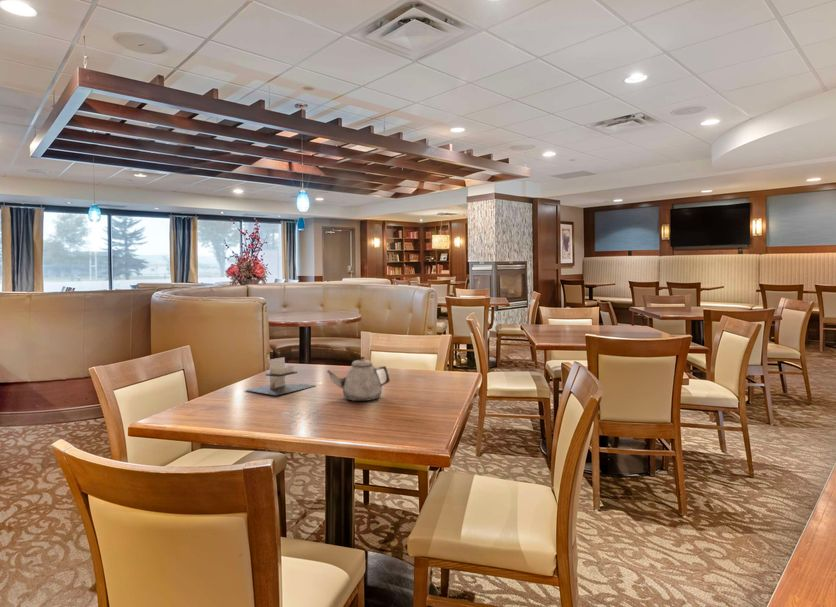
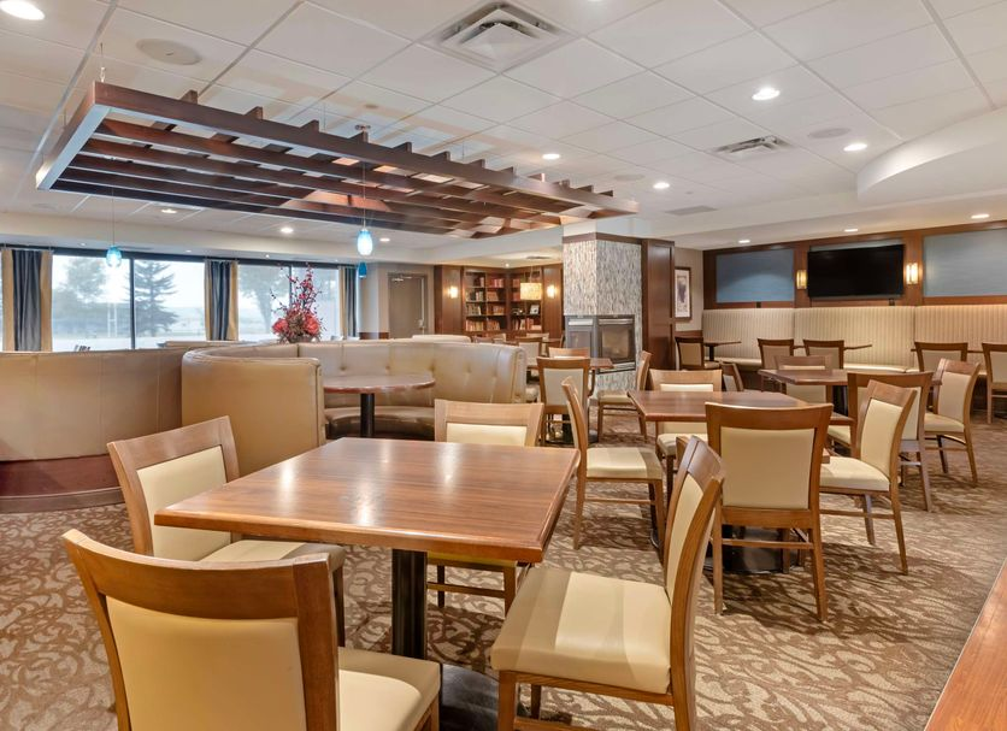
- teapot [326,356,391,402]
- napkin holder [246,356,317,396]
